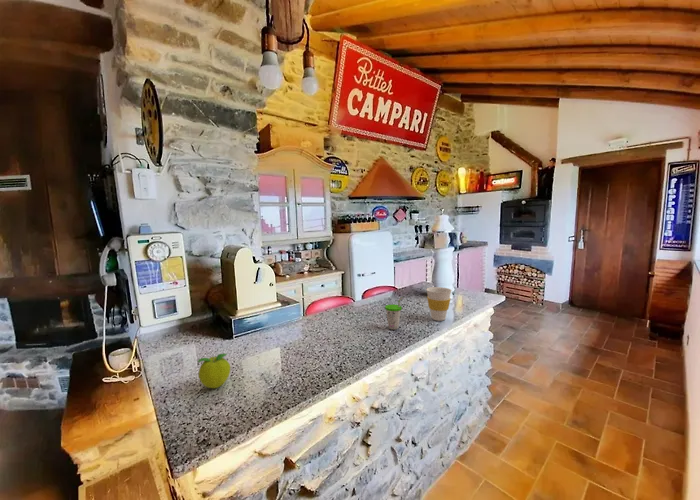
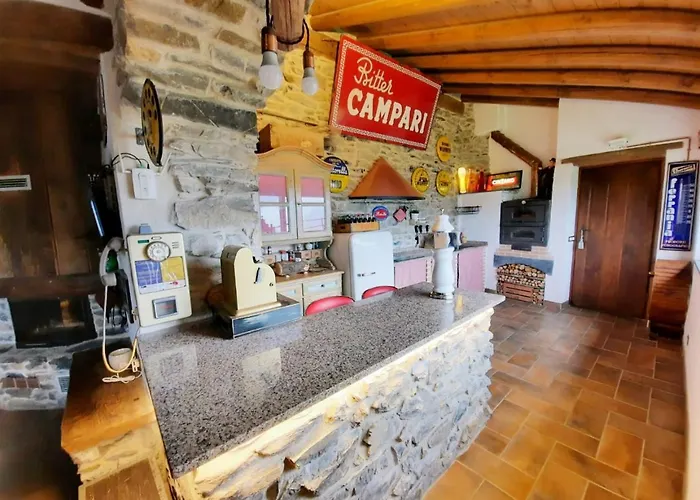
- cup [425,286,453,322]
- fruit [197,353,231,389]
- cup [384,296,404,331]
